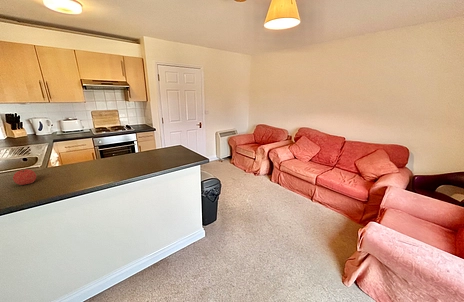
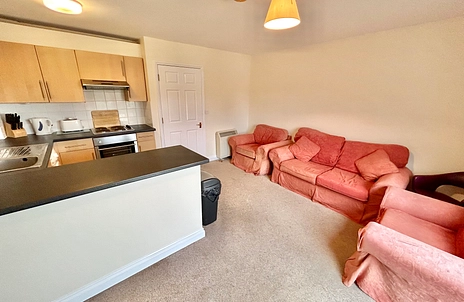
- fruit [12,168,37,186]
